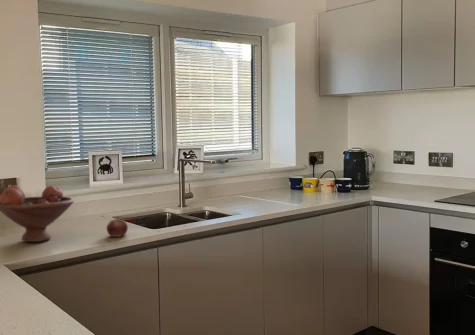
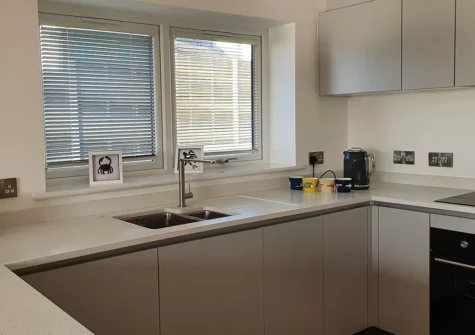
- fruit bowl [0,184,75,243]
- apple [106,216,129,238]
